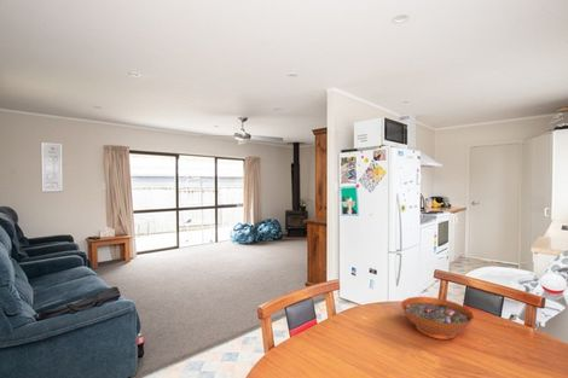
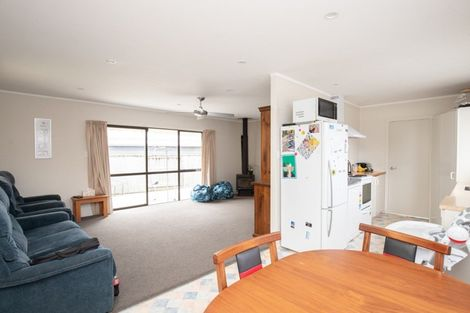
- decorative bowl [400,296,475,341]
